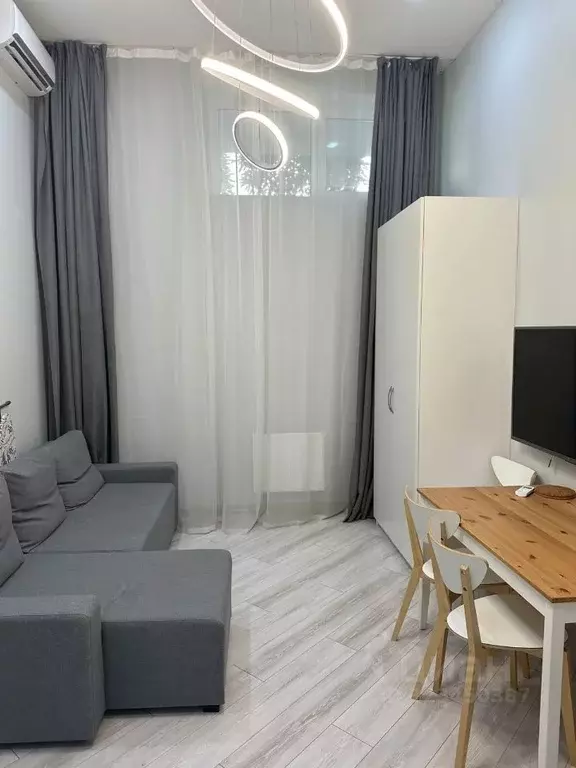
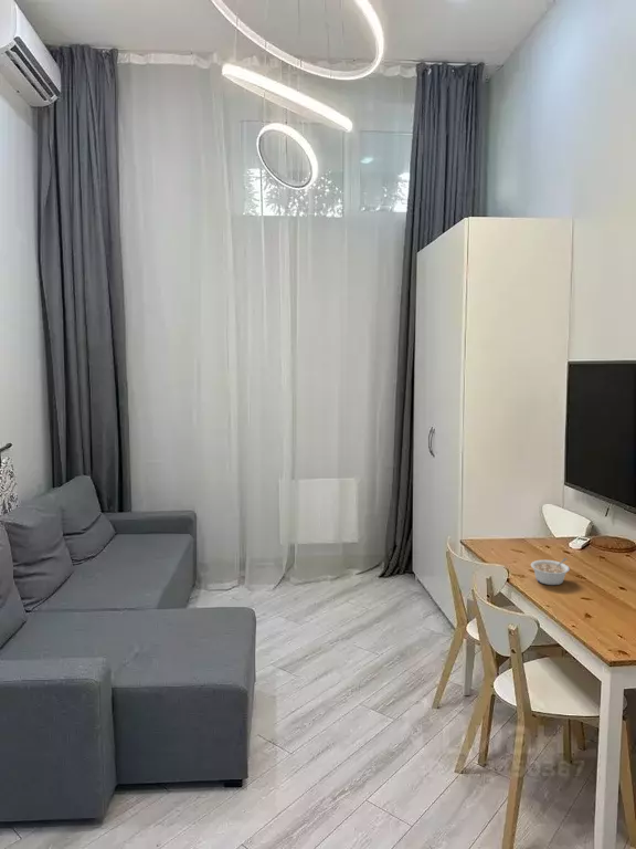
+ legume [530,557,571,586]
